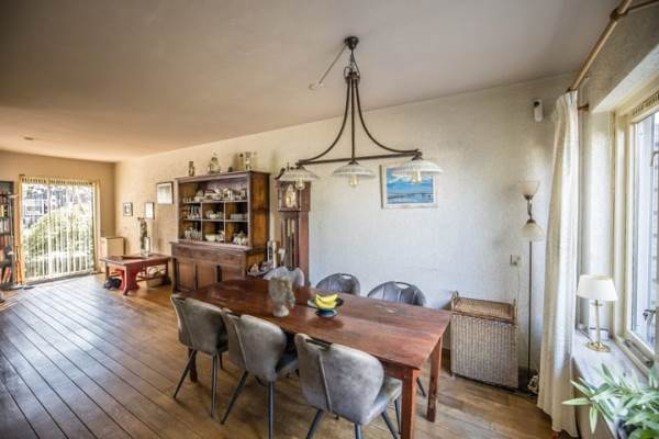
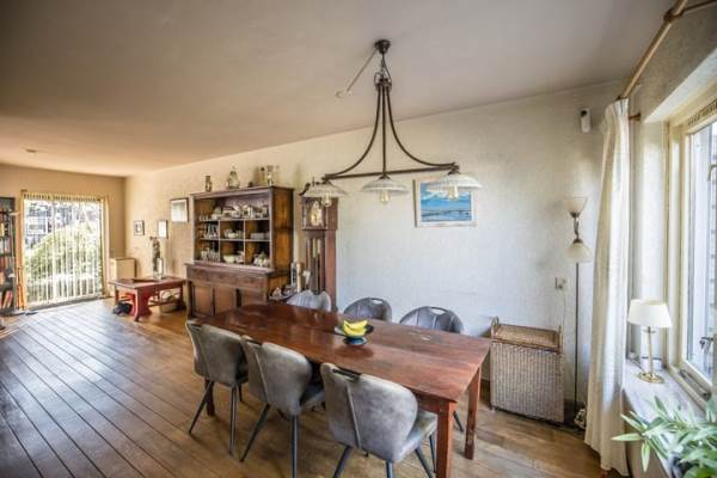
- vase [266,273,297,318]
